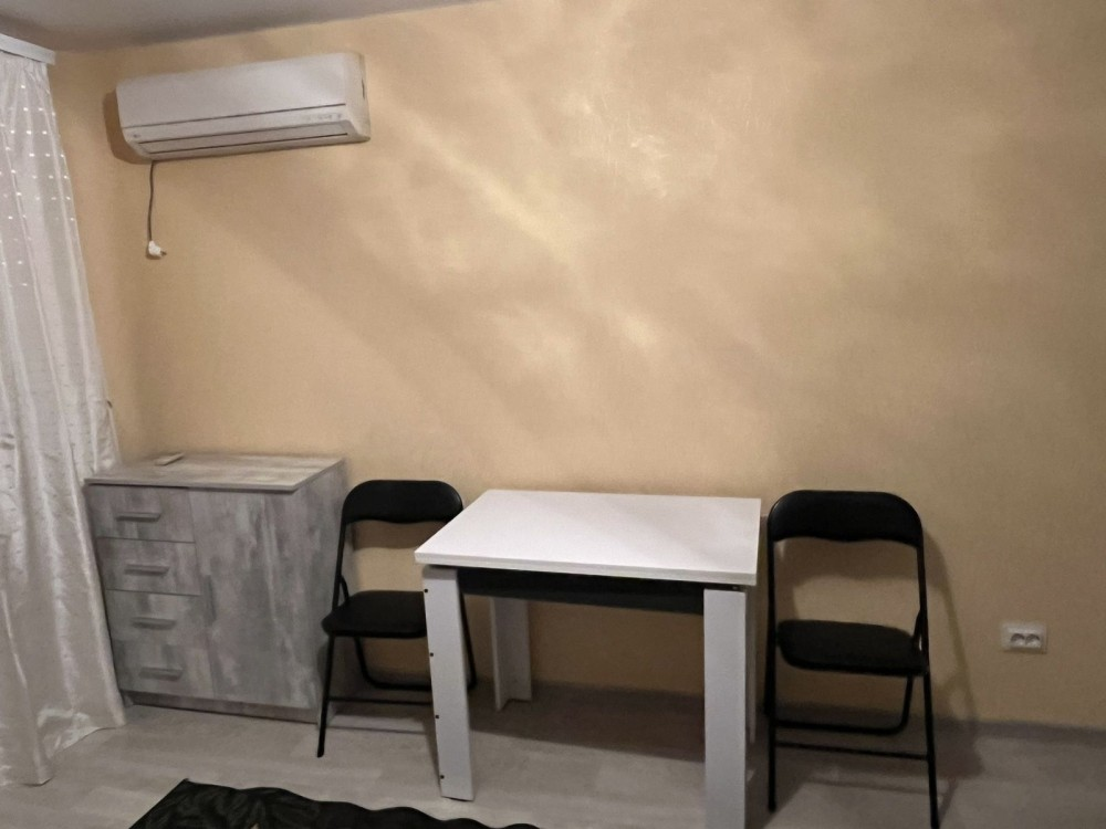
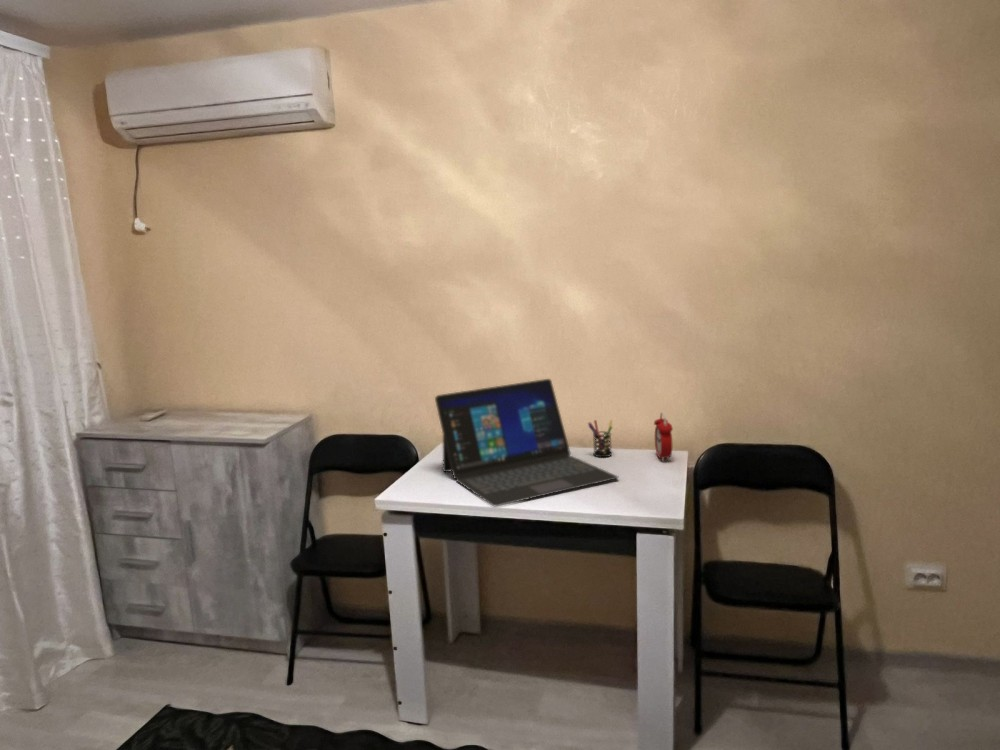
+ pen holder [587,419,613,458]
+ laptop [434,378,620,507]
+ alarm clock [653,411,674,462]
